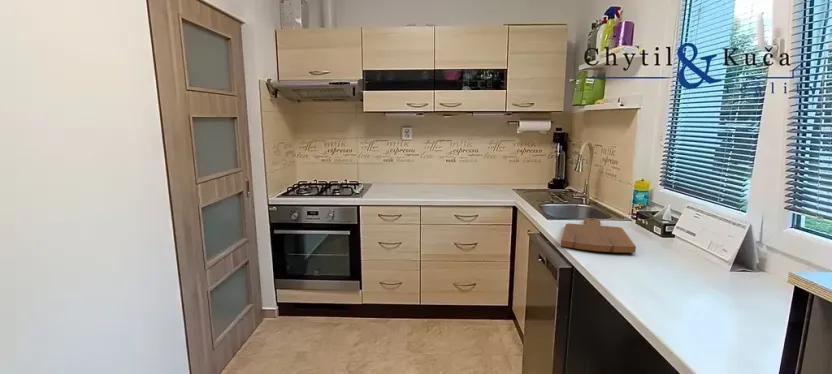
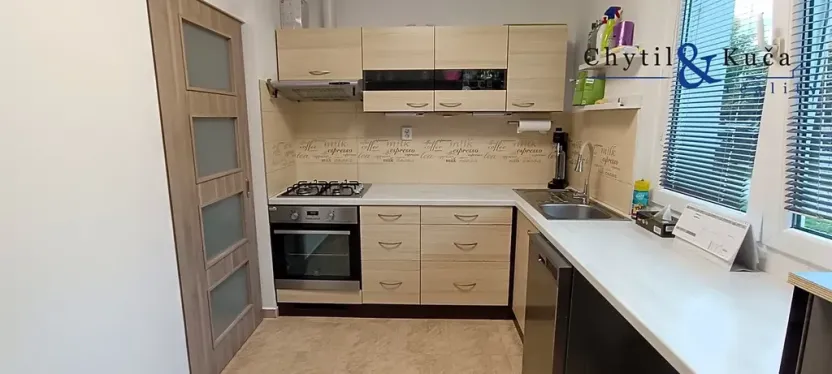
- cutting board [560,217,637,254]
